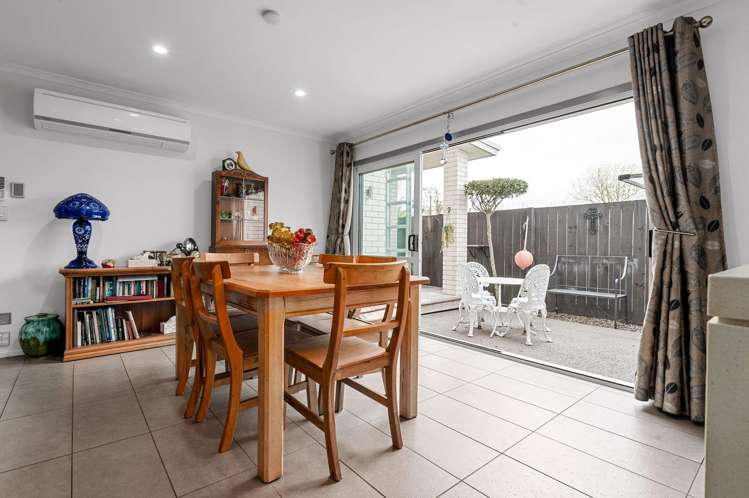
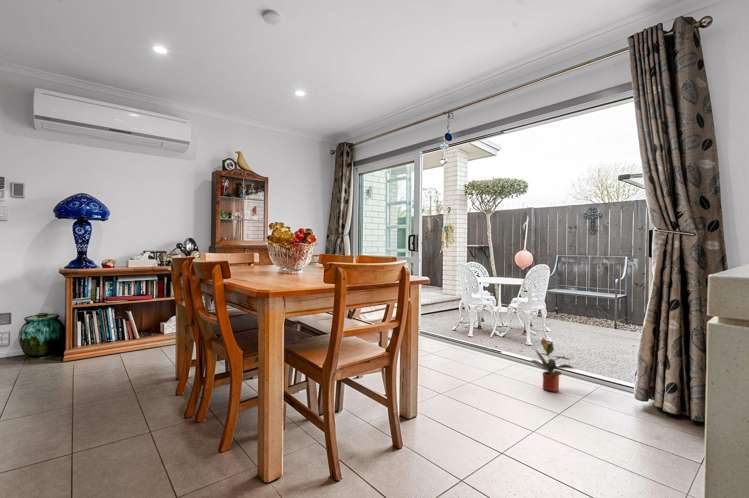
+ potted plant [530,337,575,393]
